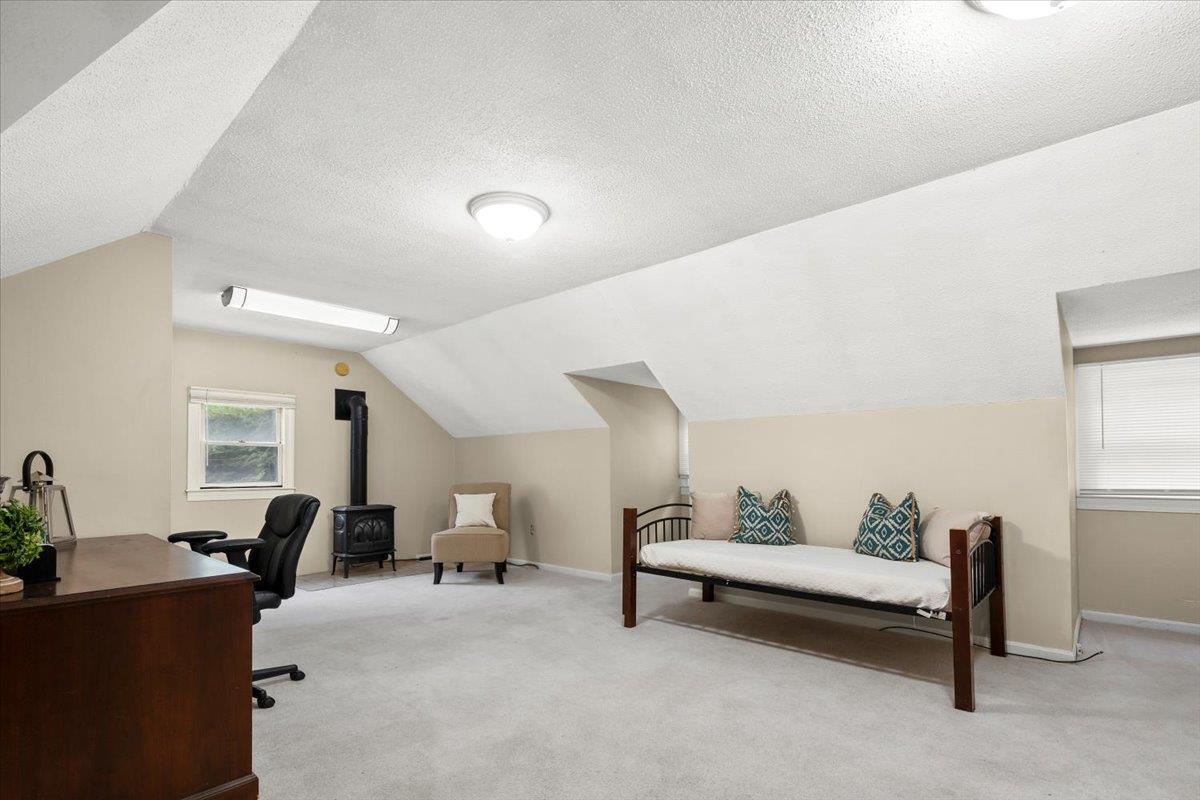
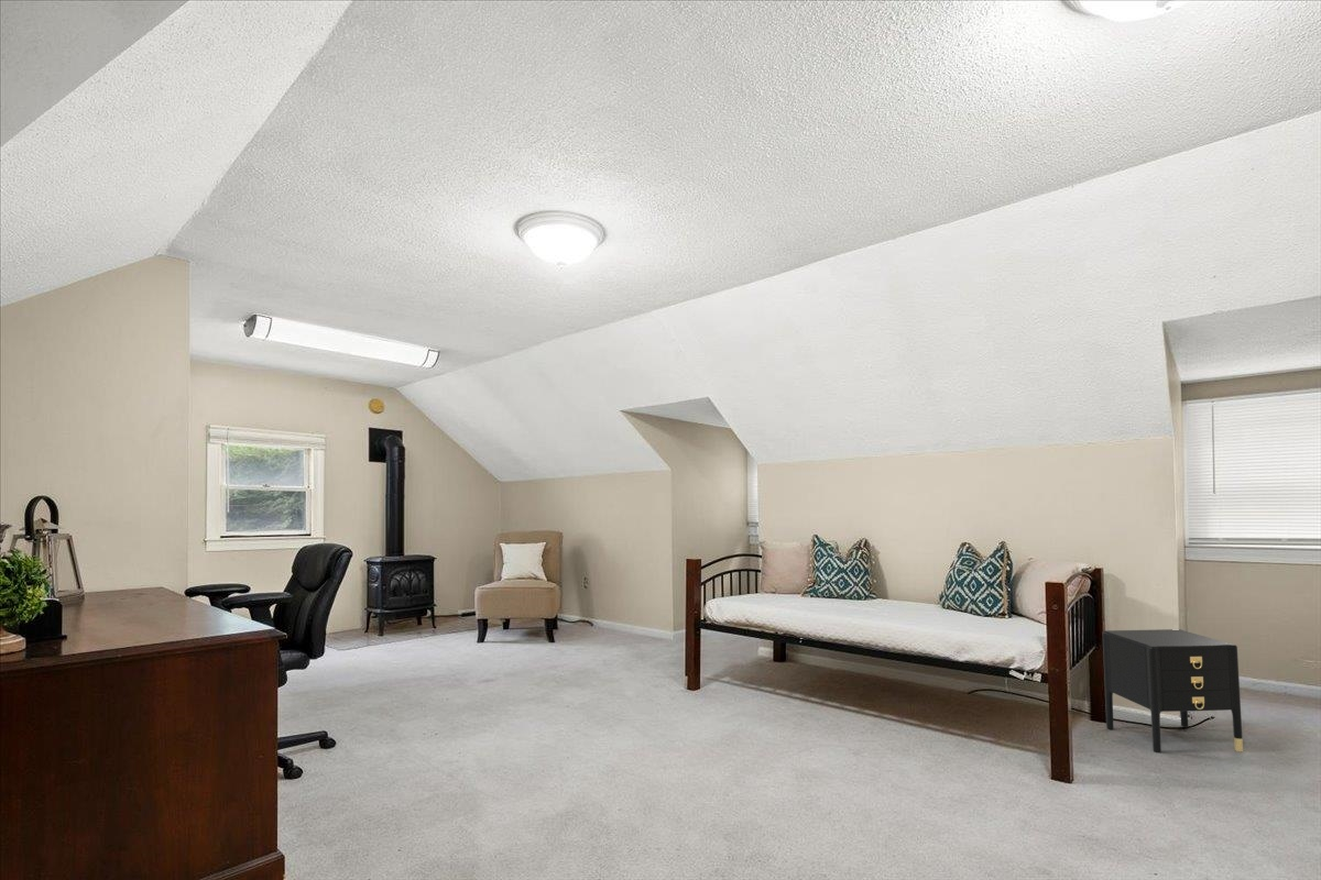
+ nightstand [1101,628,1244,755]
